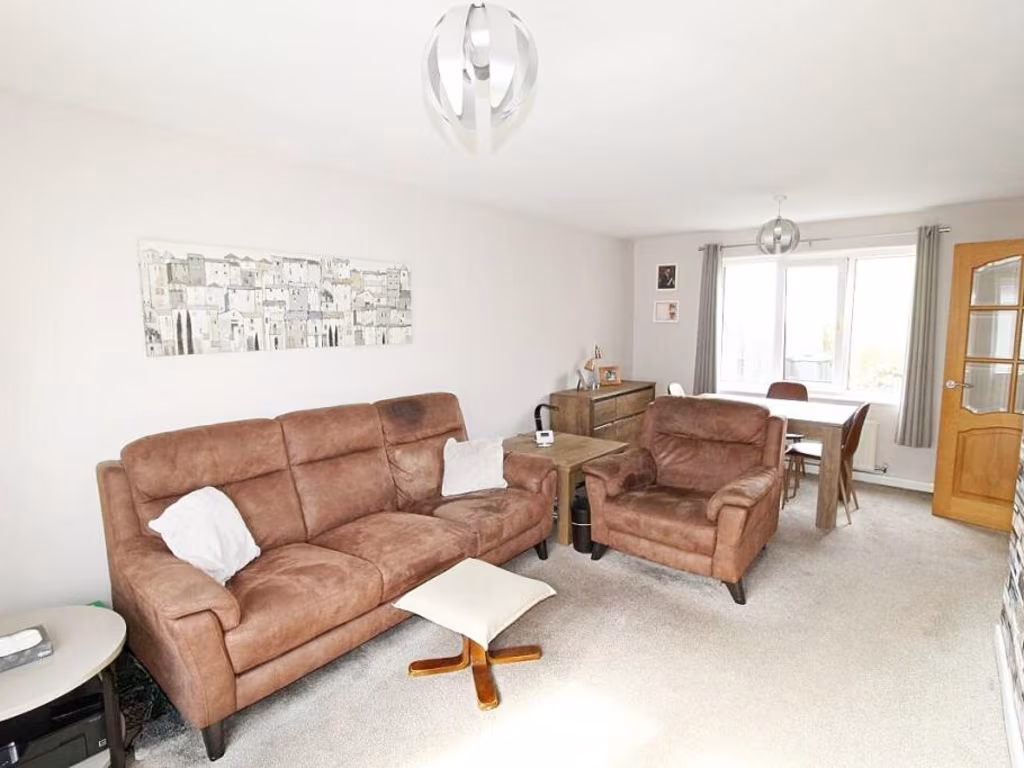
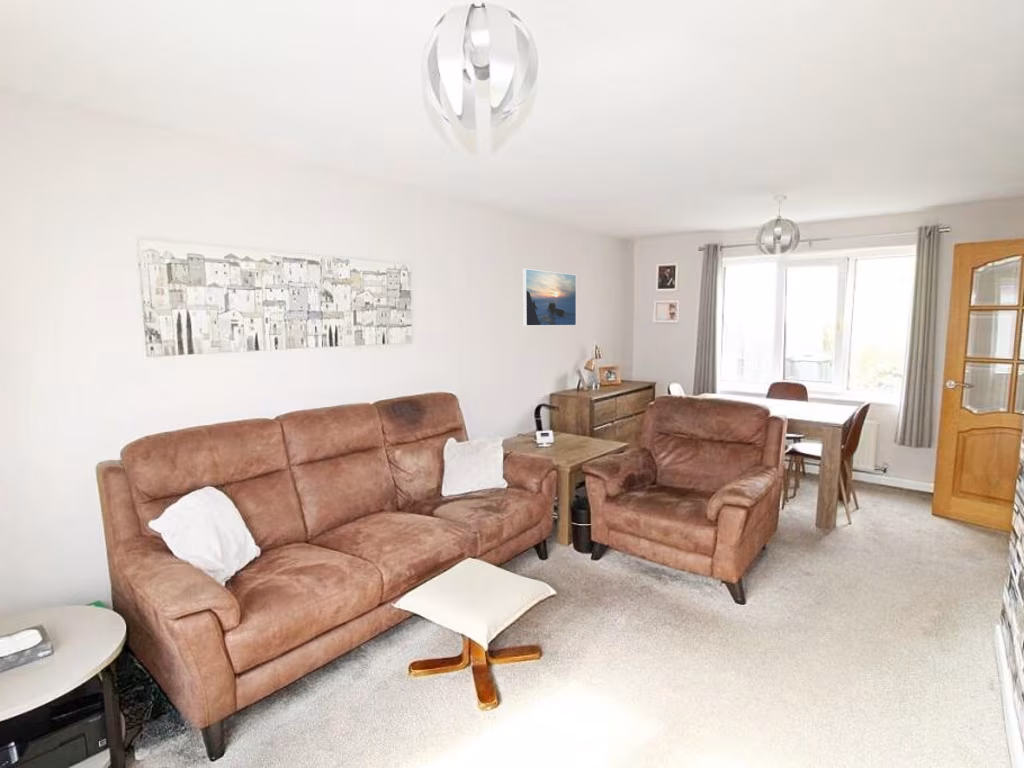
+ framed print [522,268,577,327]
